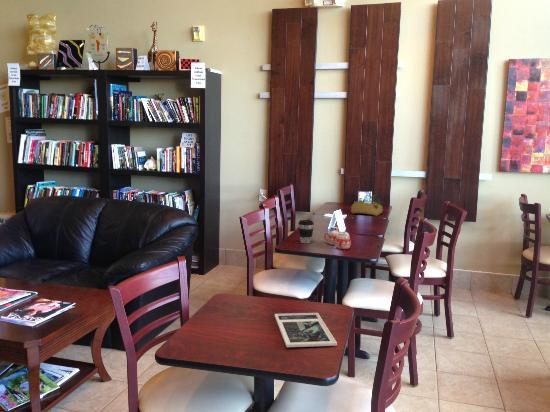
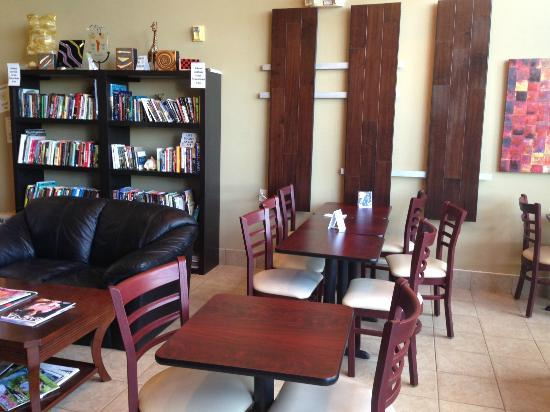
- succulent planter [350,193,384,217]
- coffee cup [297,219,315,244]
- magazine [274,312,338,348]
- mug [323,226,352,250]
